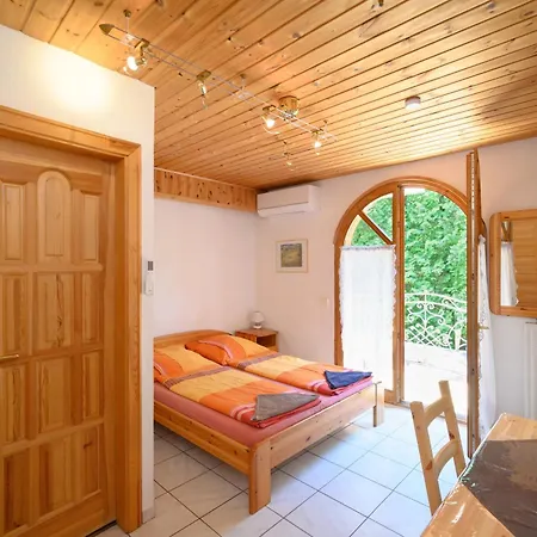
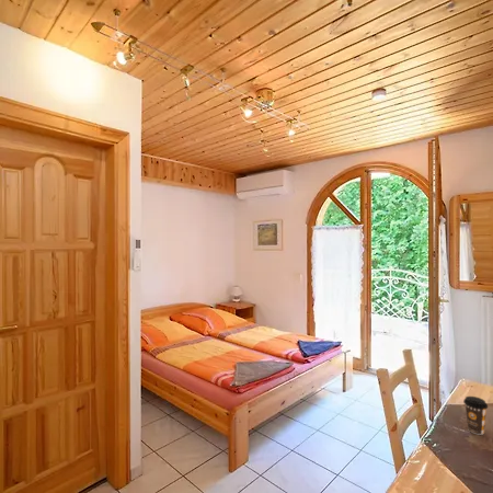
+ coffee cup [462,395,489,436]
